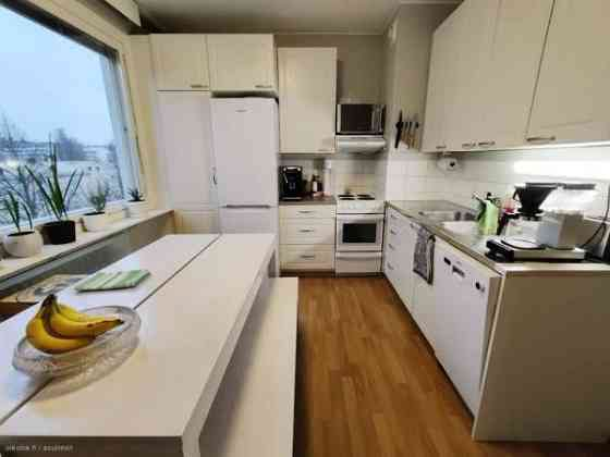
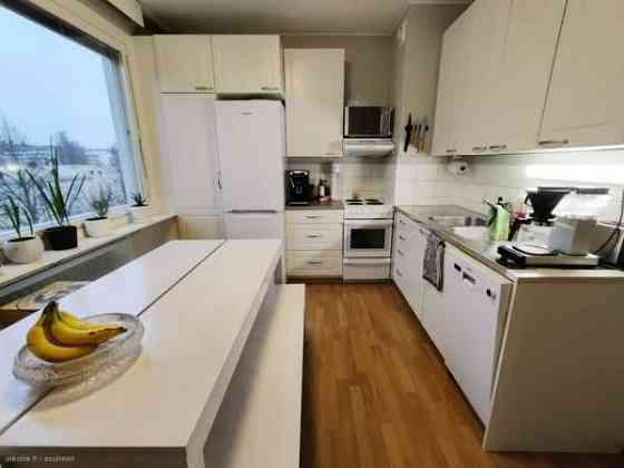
- dish towel [73,268,151,292]
